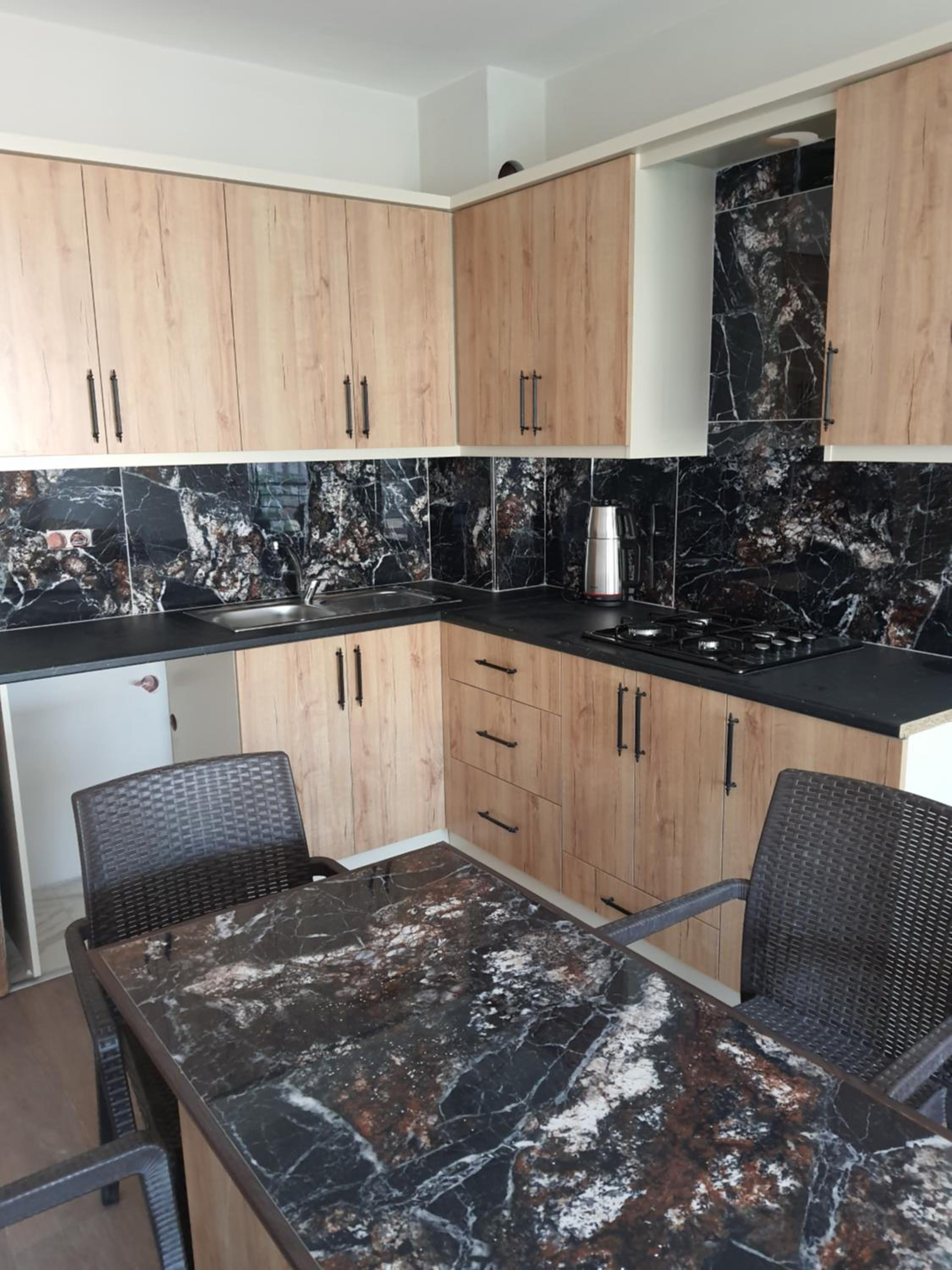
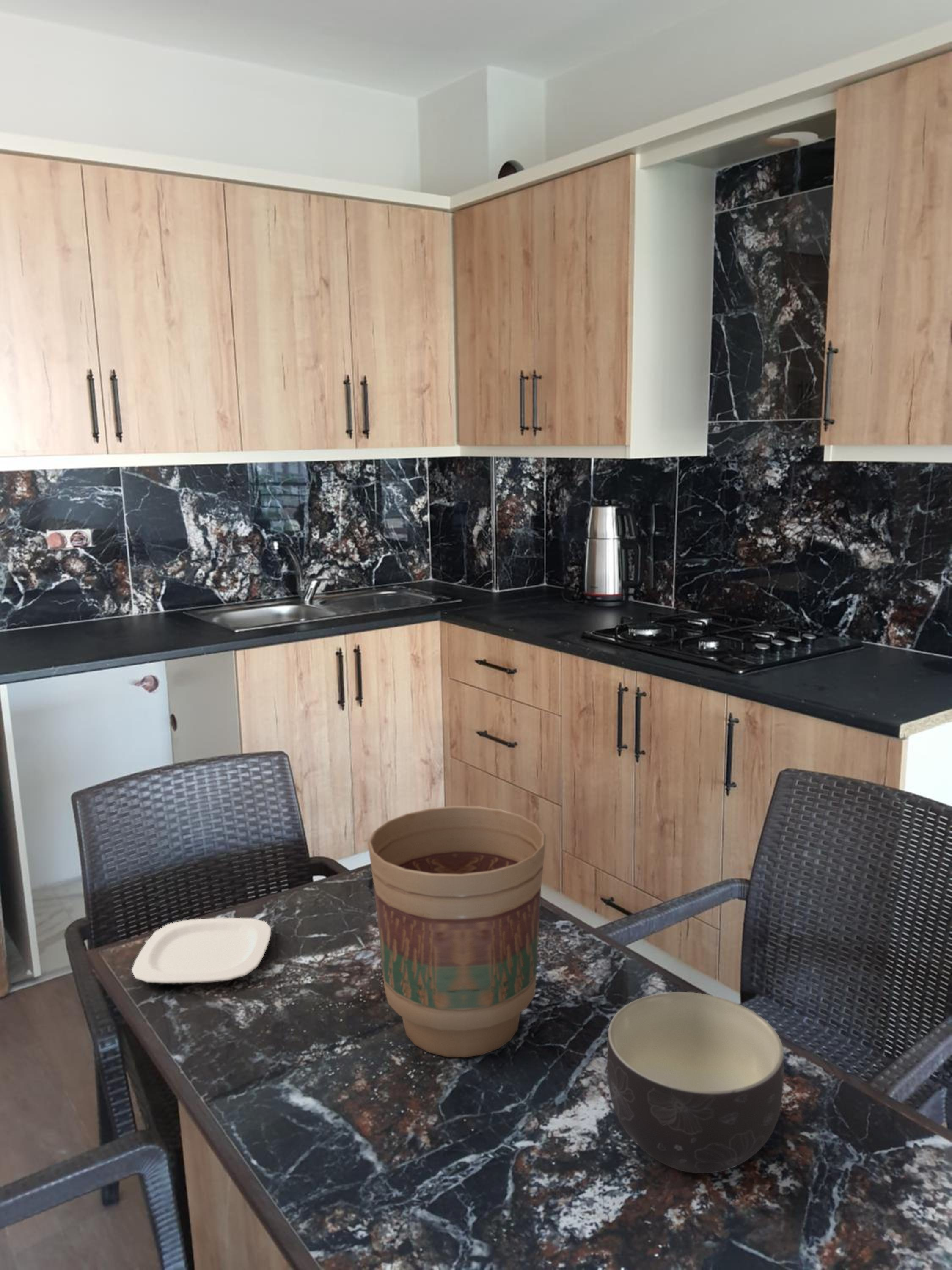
+ plate [131,917,272,985]
+ flower pot [367,806,546,1058]
+ bowl [606,991,784,1174]
